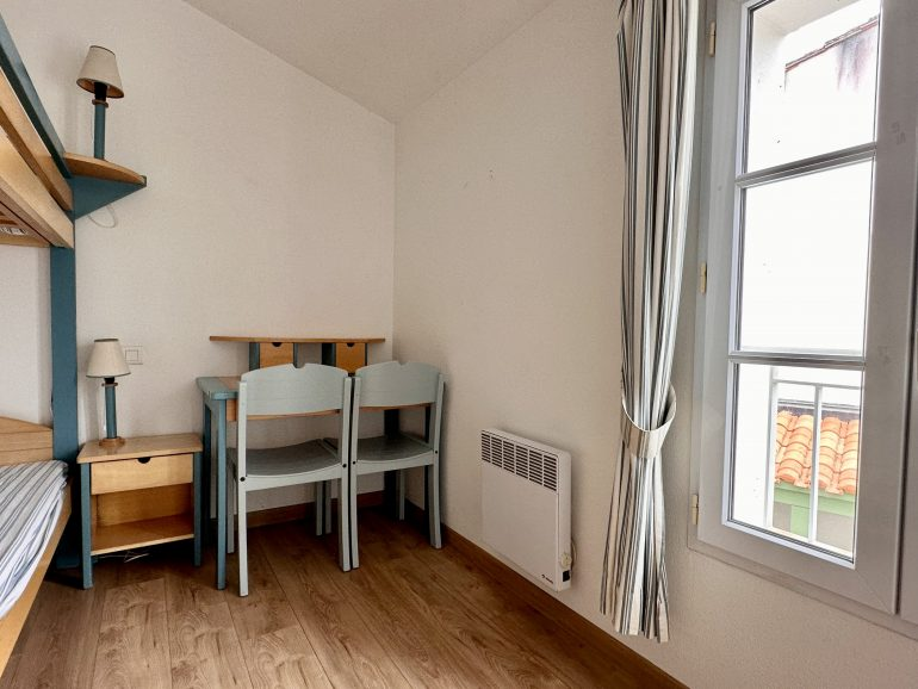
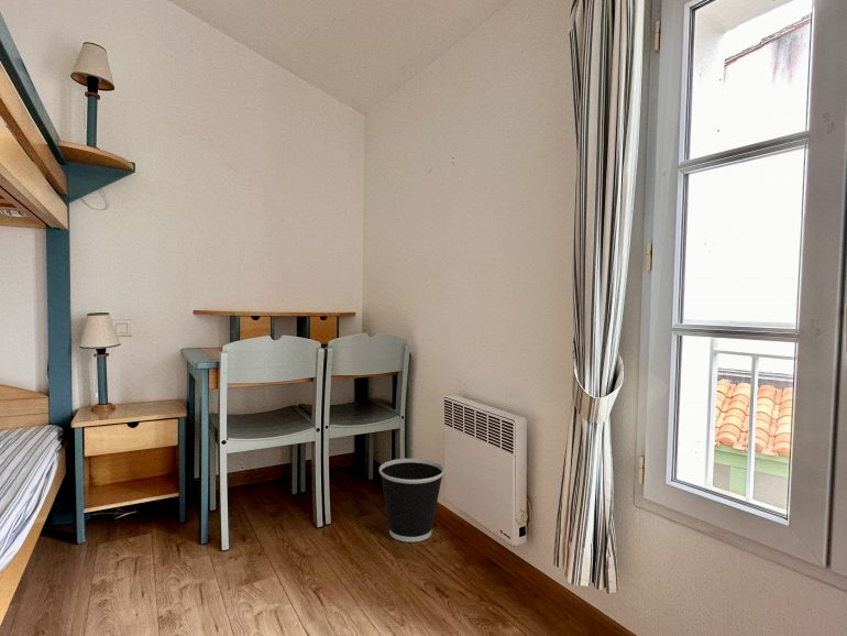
+ wastebasket [378,458,446,544]
